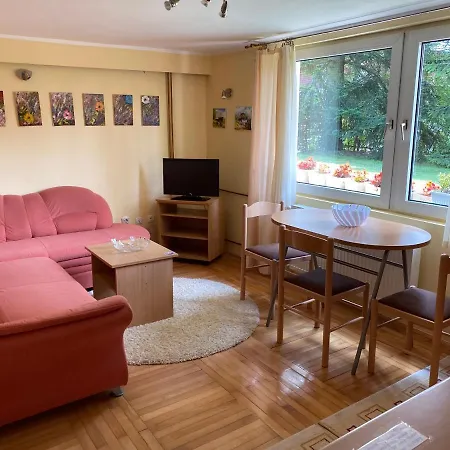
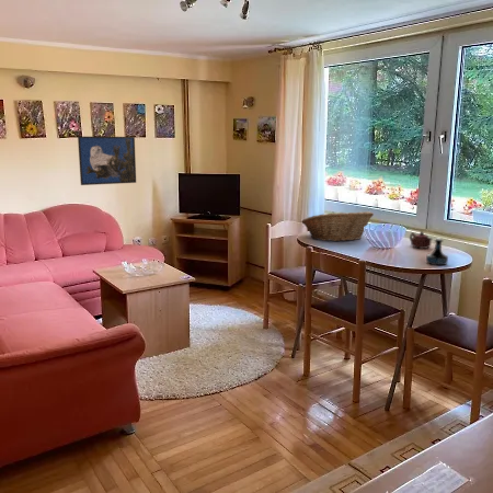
+ tequila bottle [425,238,449,266]
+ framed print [77,136,137,186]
+ teapot [409,230,434,250]
+ fruit basket [301,210,375,242]
